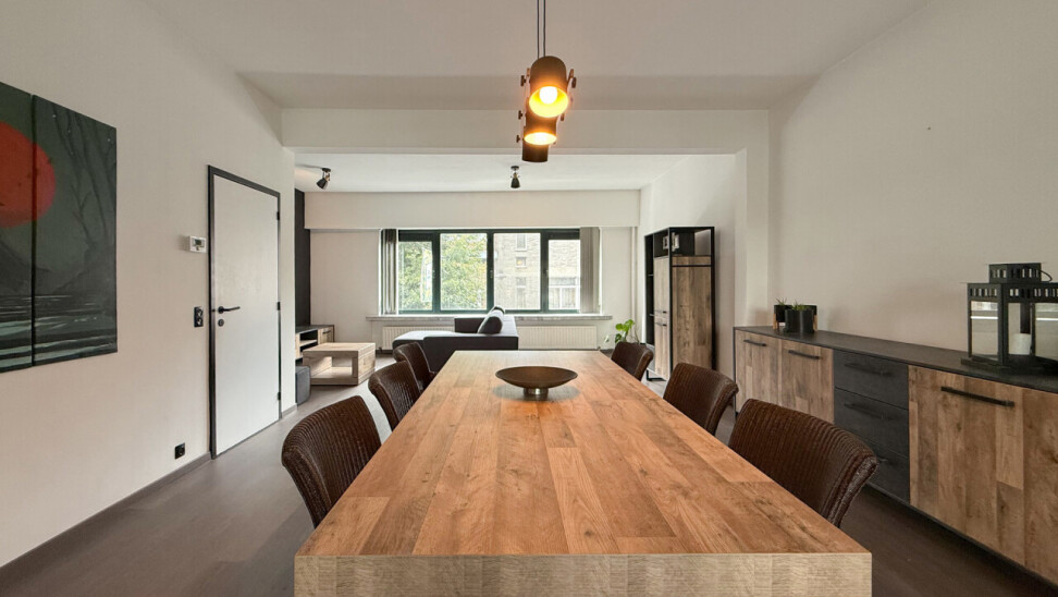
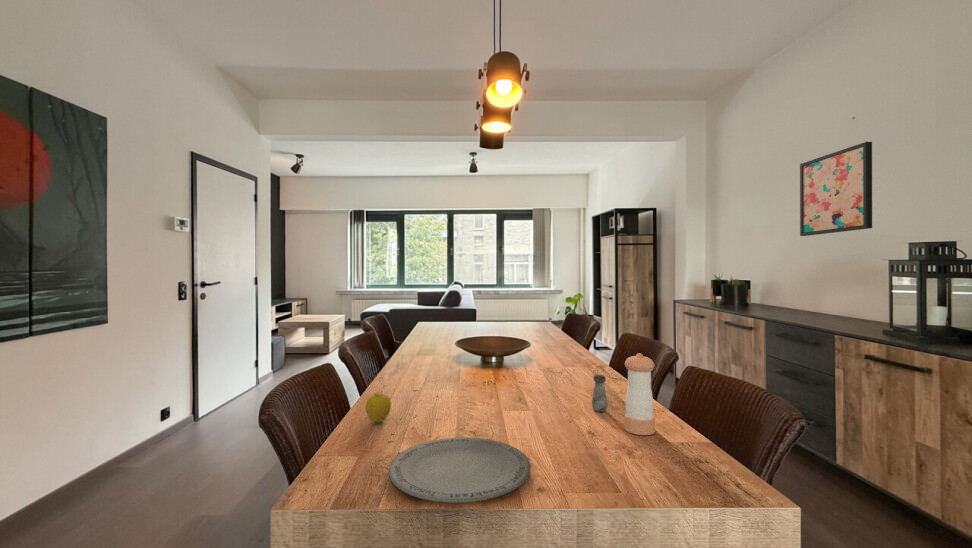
+ apple [365,392,392,423]
+ salt shaker [590,374,609,413]
+ pepper shaker [623,352,656,436]
+ wall art [799,141,873,237]
+ plate [388,436,532,504]
